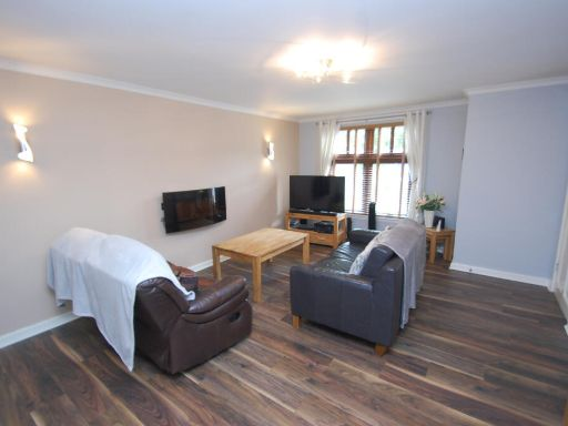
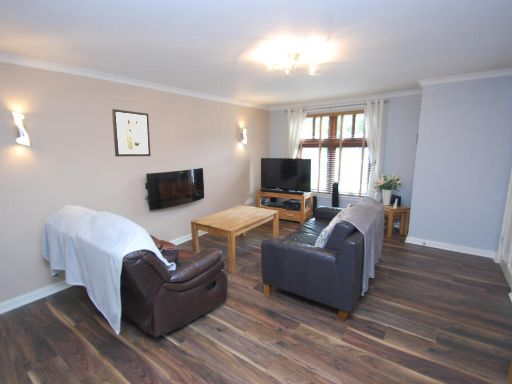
+ wall art [111,108,152,157]
